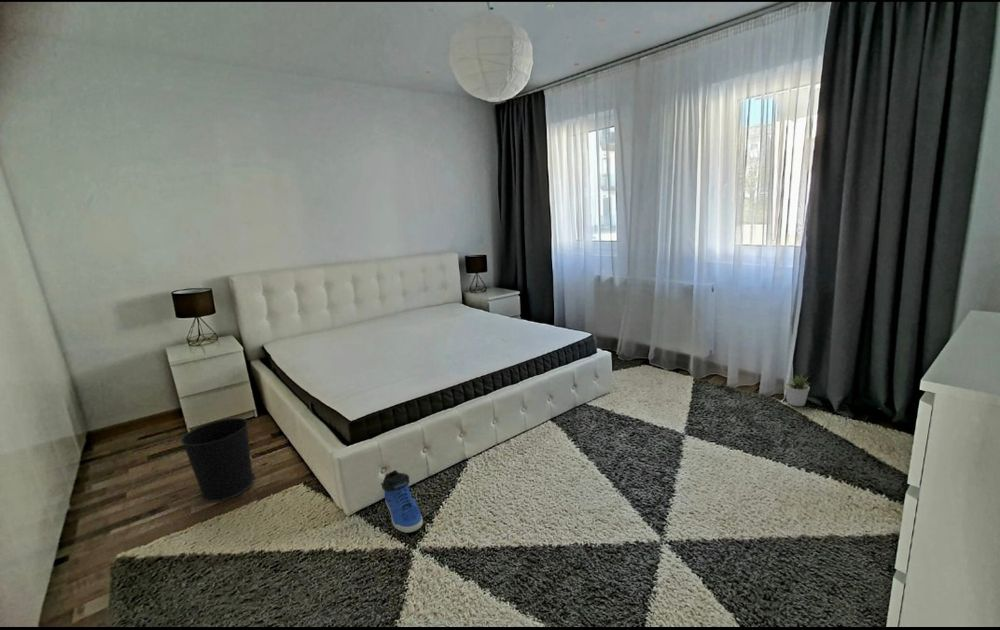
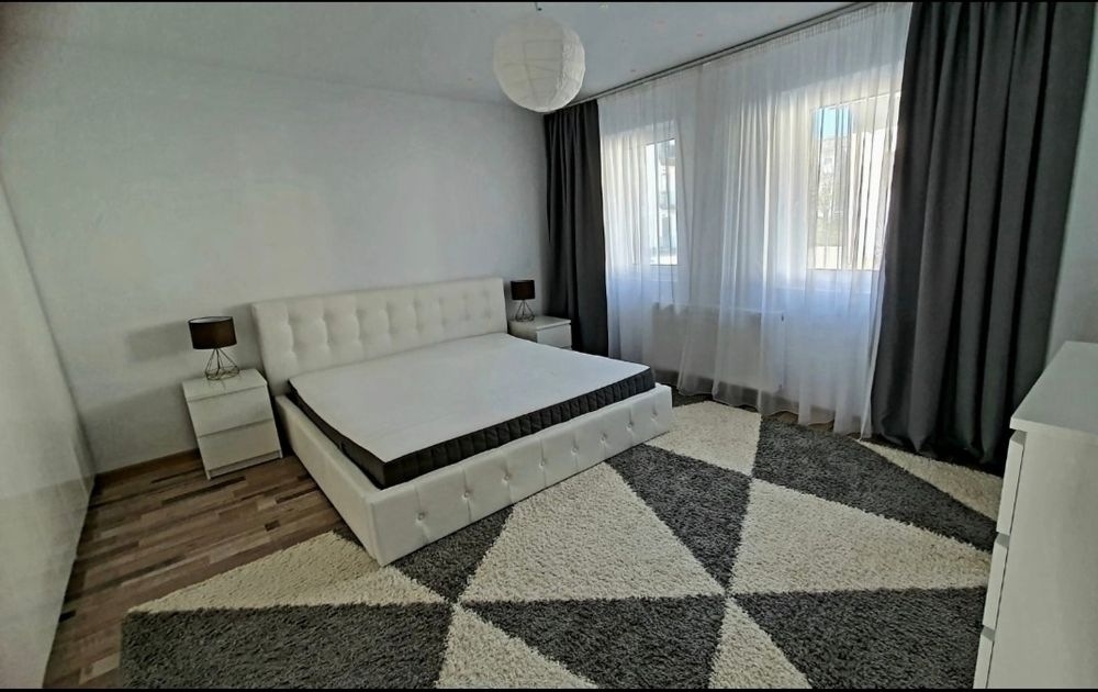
- sneaker [380,469,424,534]
- wastebasket [180,417,254,503]
- potted plant [784,374,812,407]
